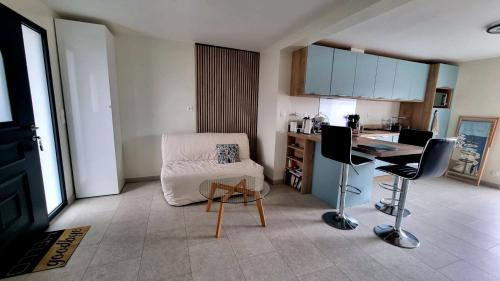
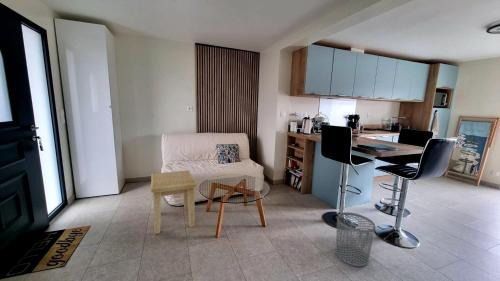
+ side table [150,170,198,235]
+ waste bin [335,211,376,267]
